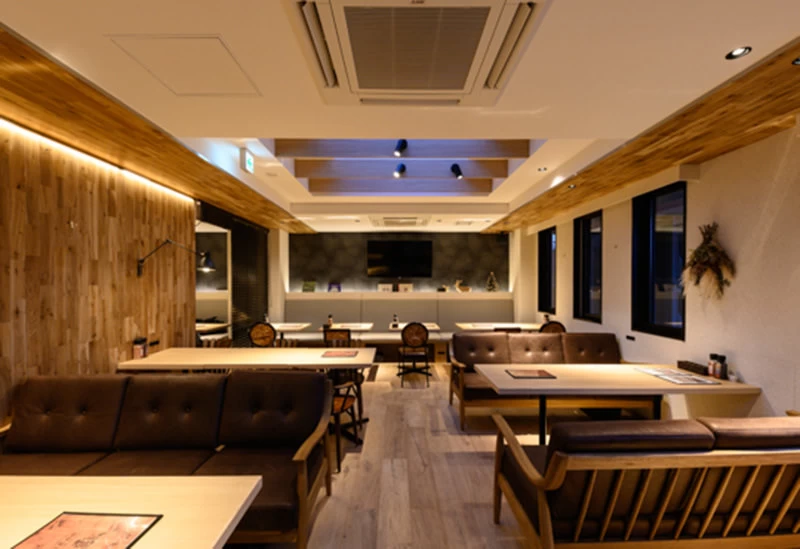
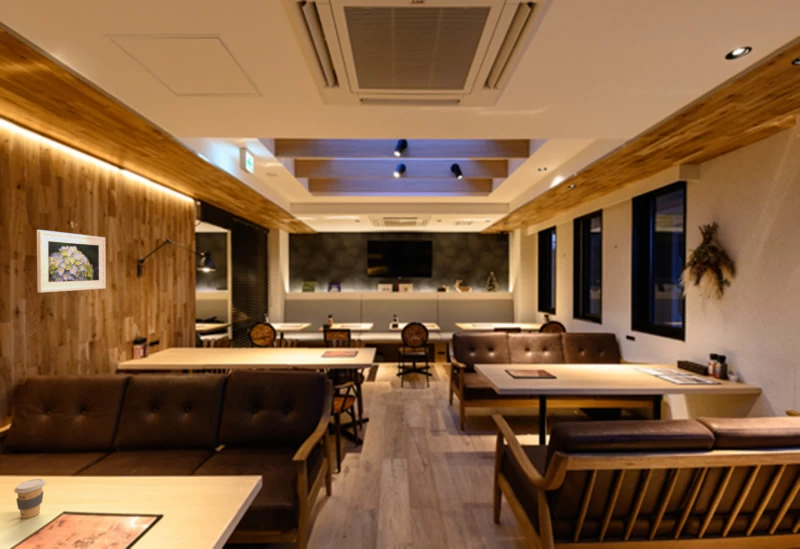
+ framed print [36,229,107,294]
+ coffee cup [13,478,47,520]
